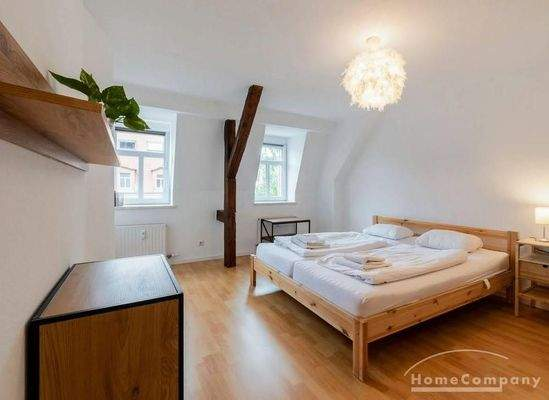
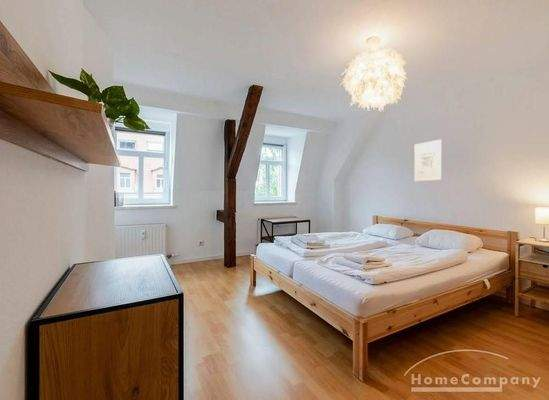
+ wall art [413,139,443,182]
